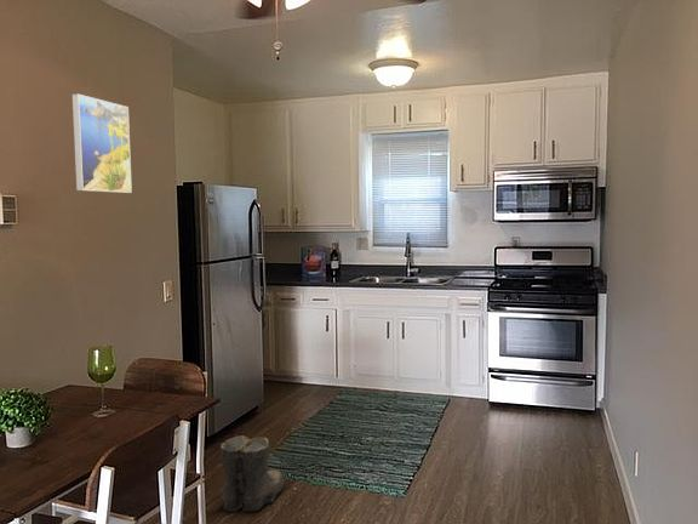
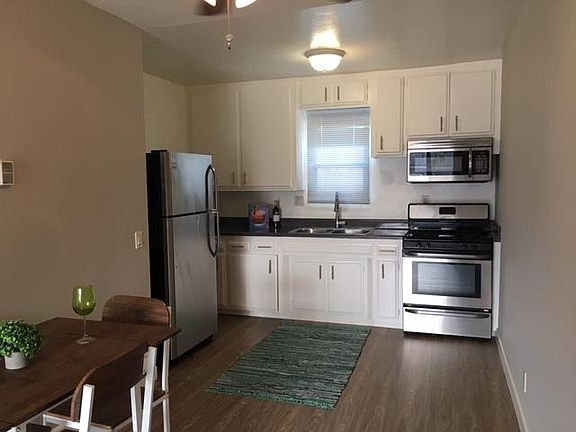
- boots [219,434,286,512]
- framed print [71,92,133,194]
